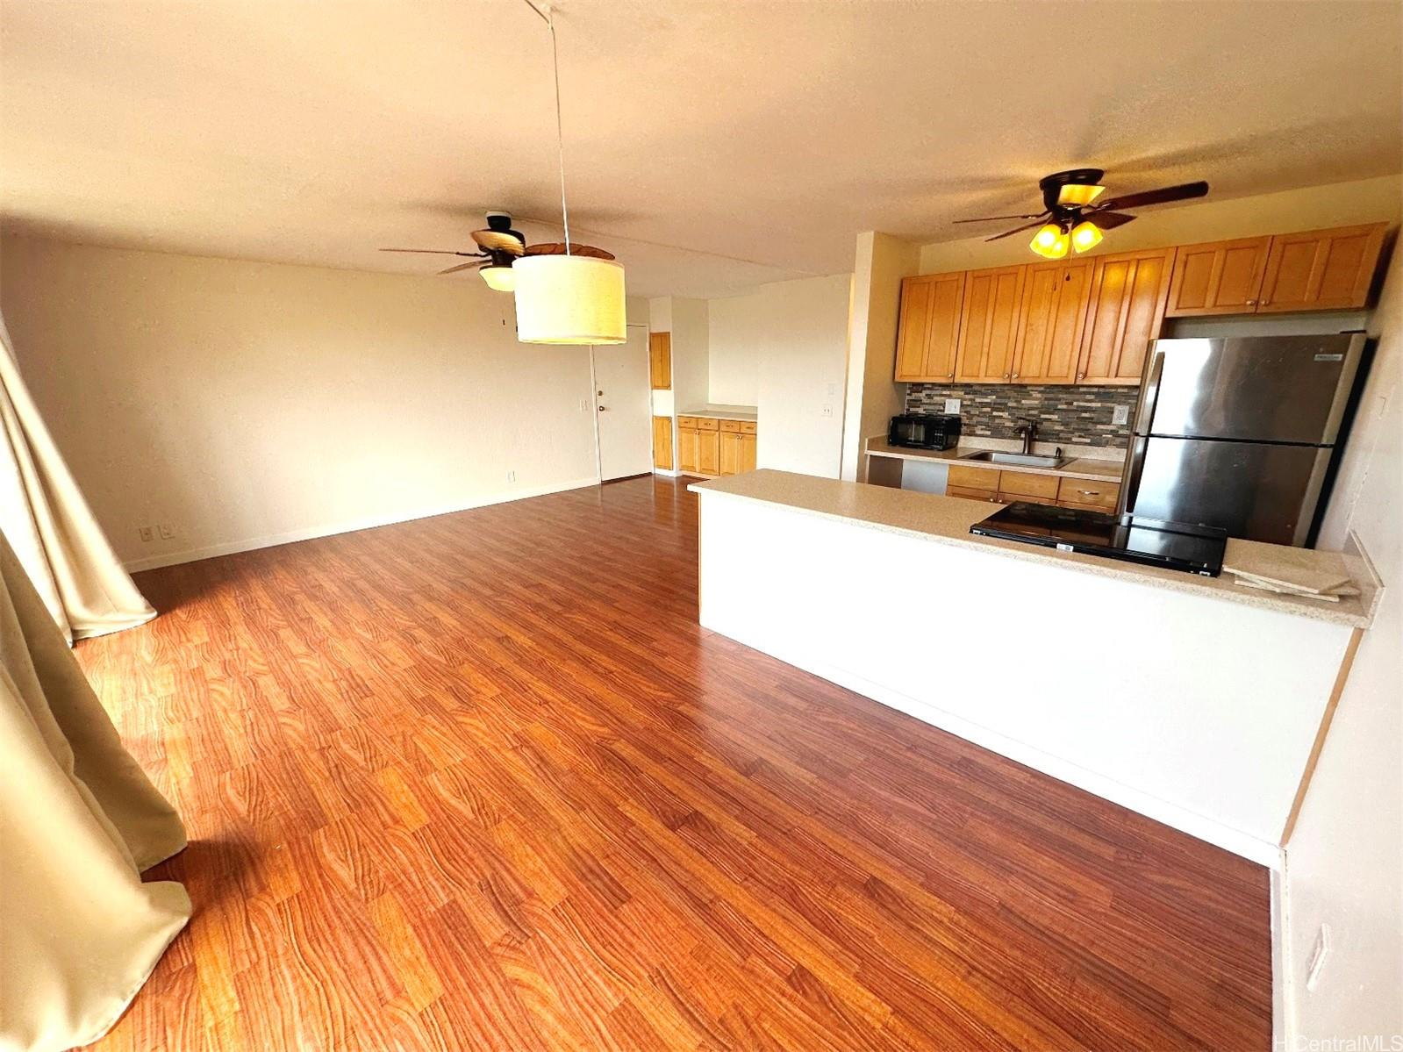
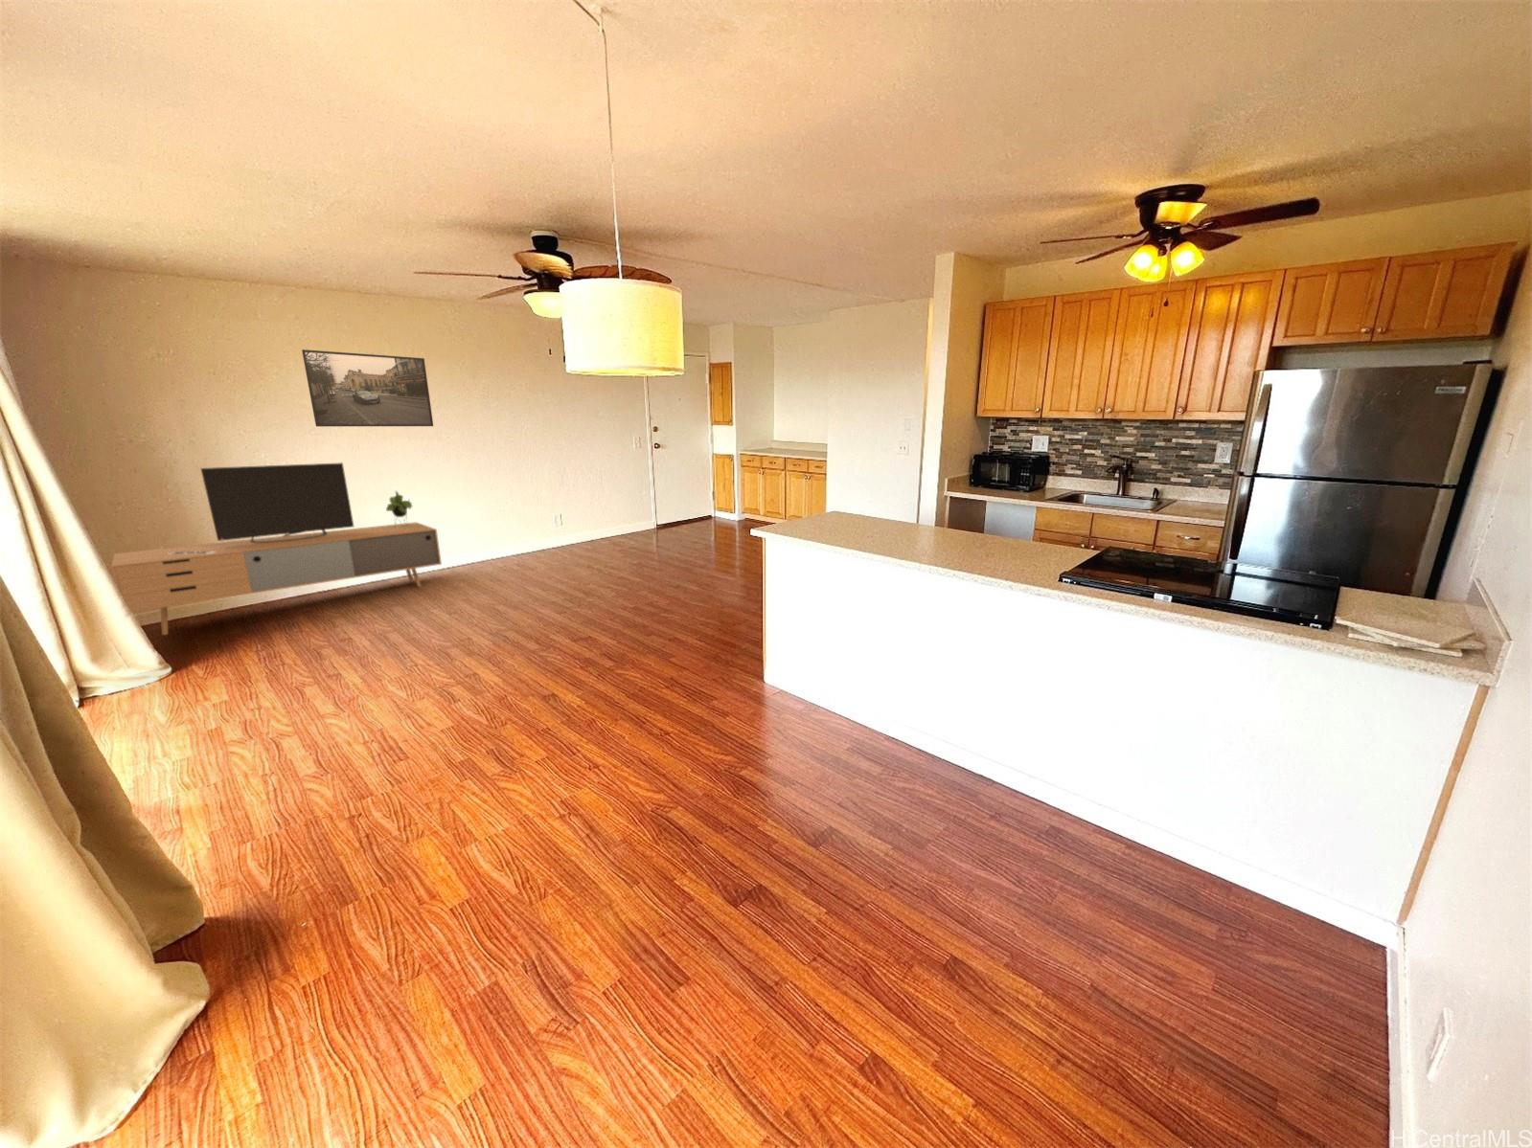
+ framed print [300,348,434,427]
+ media console [110,462,443,636]
